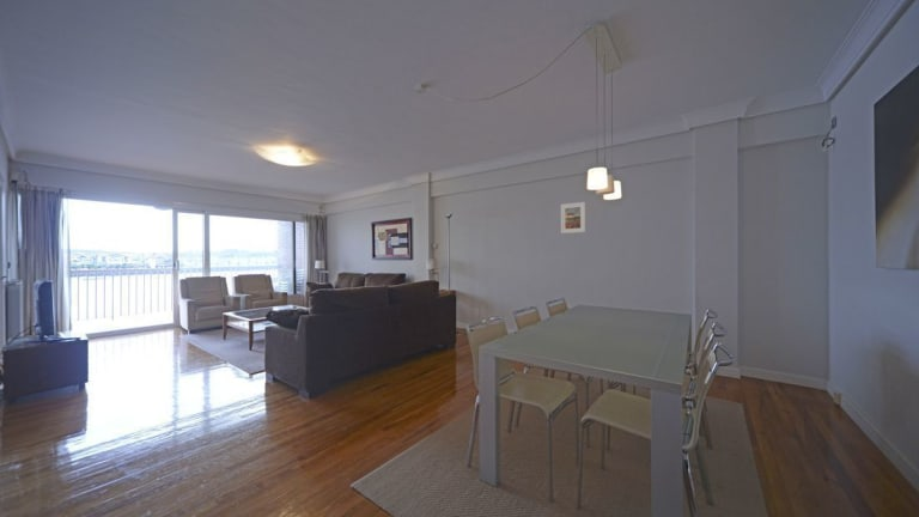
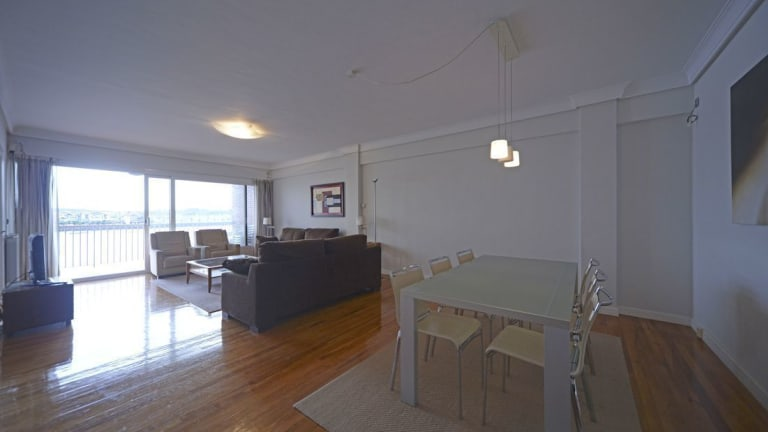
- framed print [560,201,586,235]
